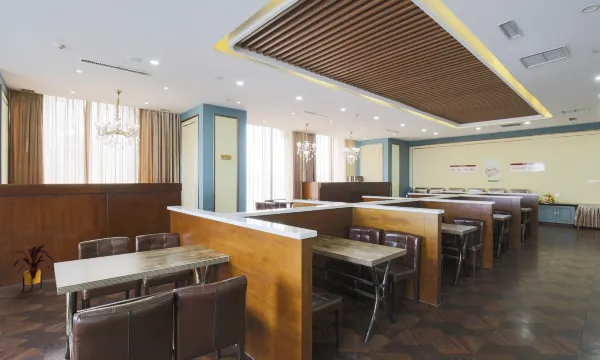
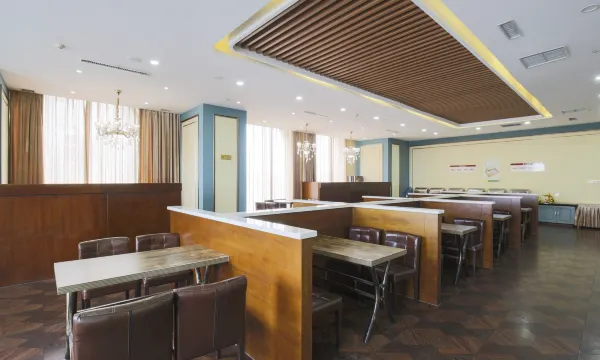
- house plant [7,242,55,292]
